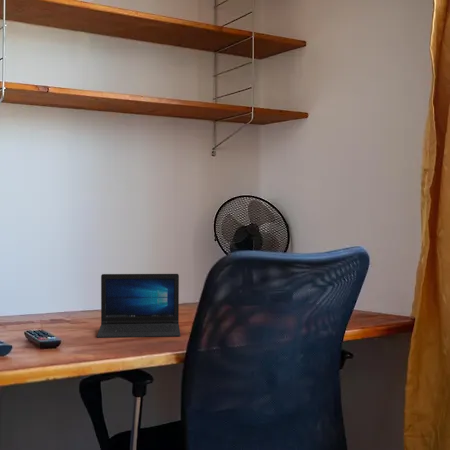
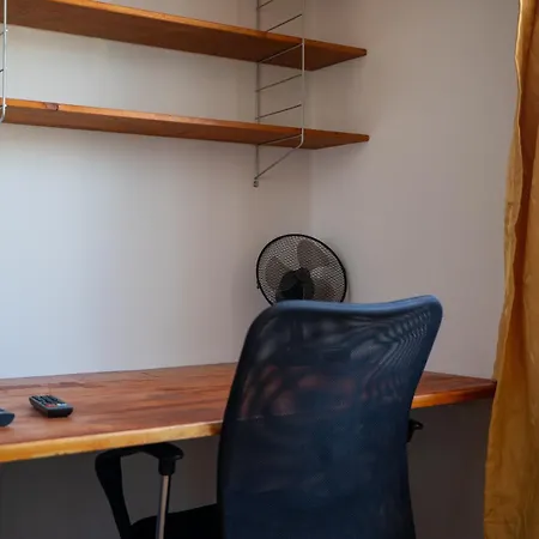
- laptop [96,273,181,339]
